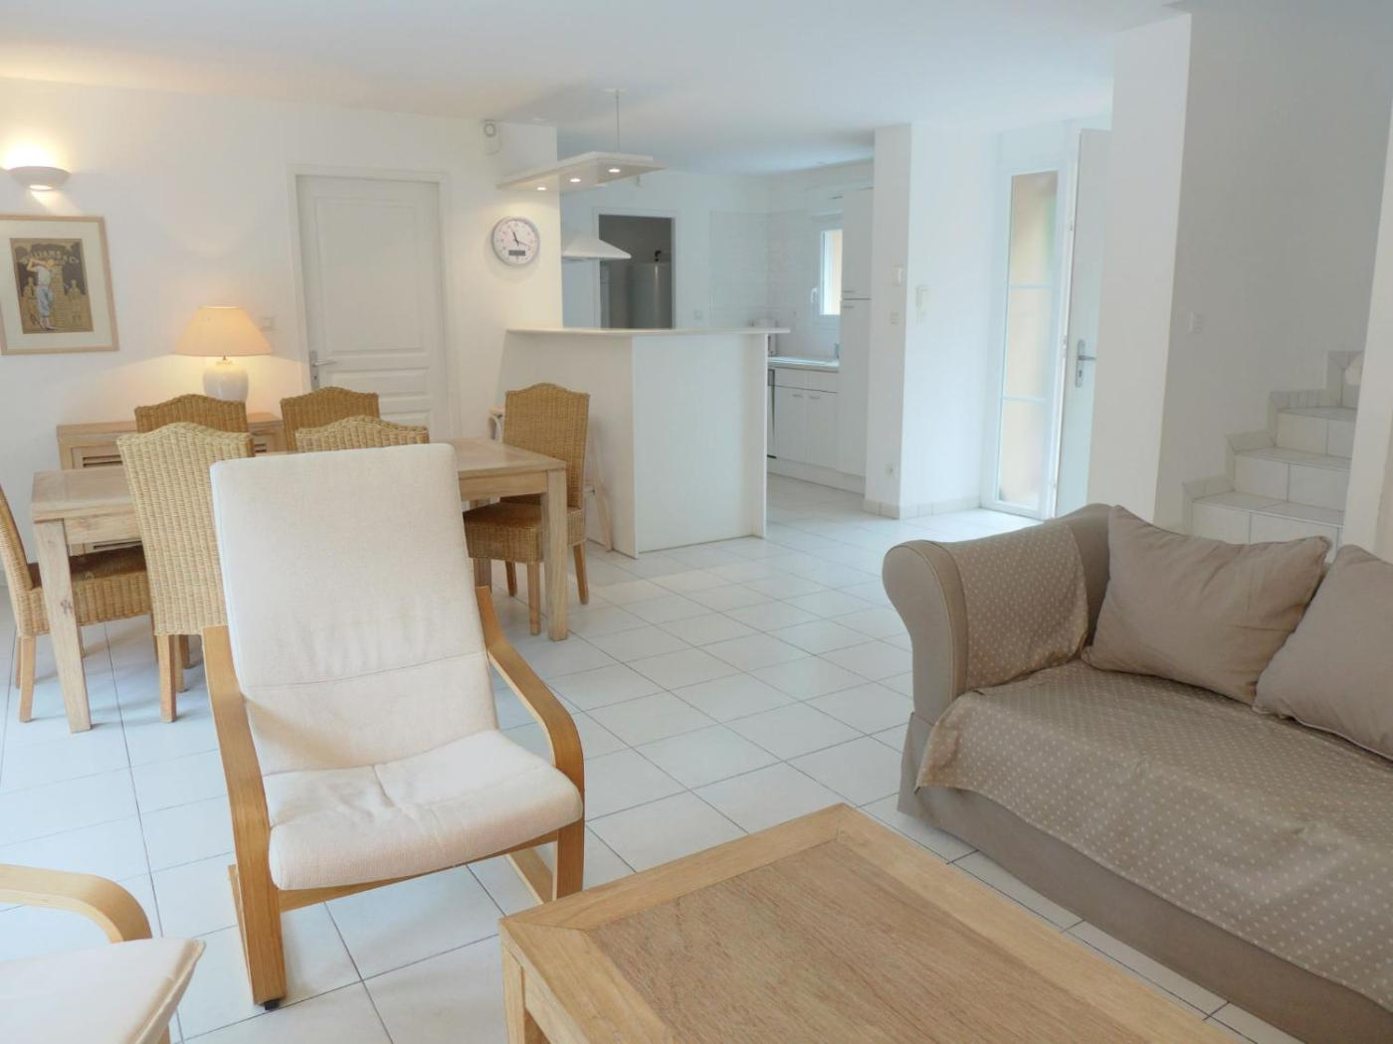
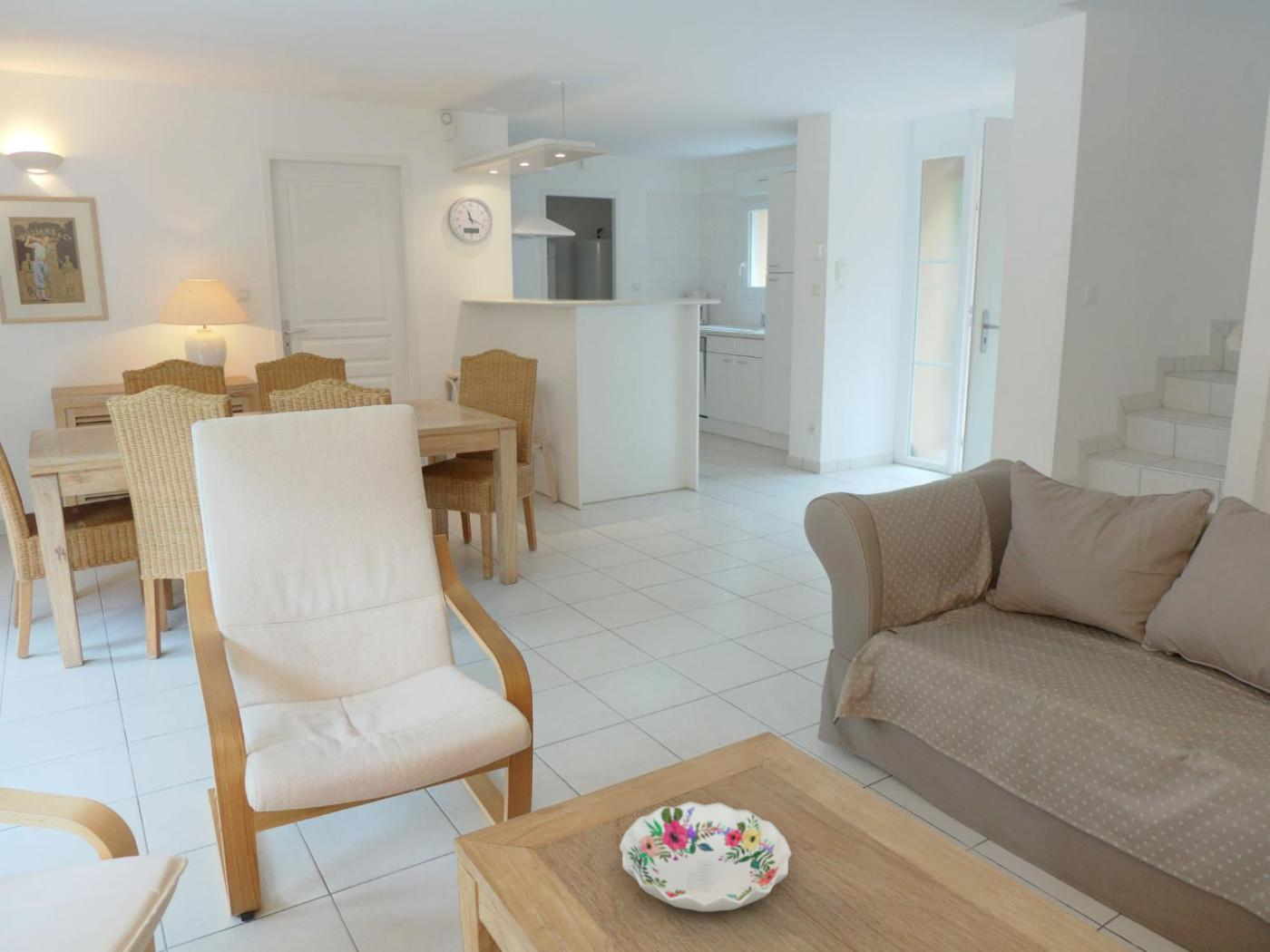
+ decorative bowl [619,801,793,912]
